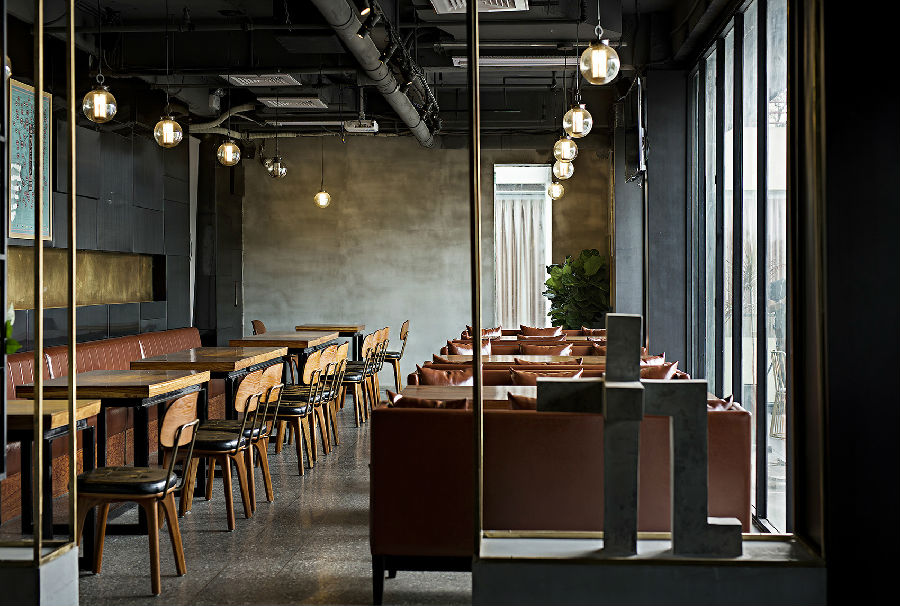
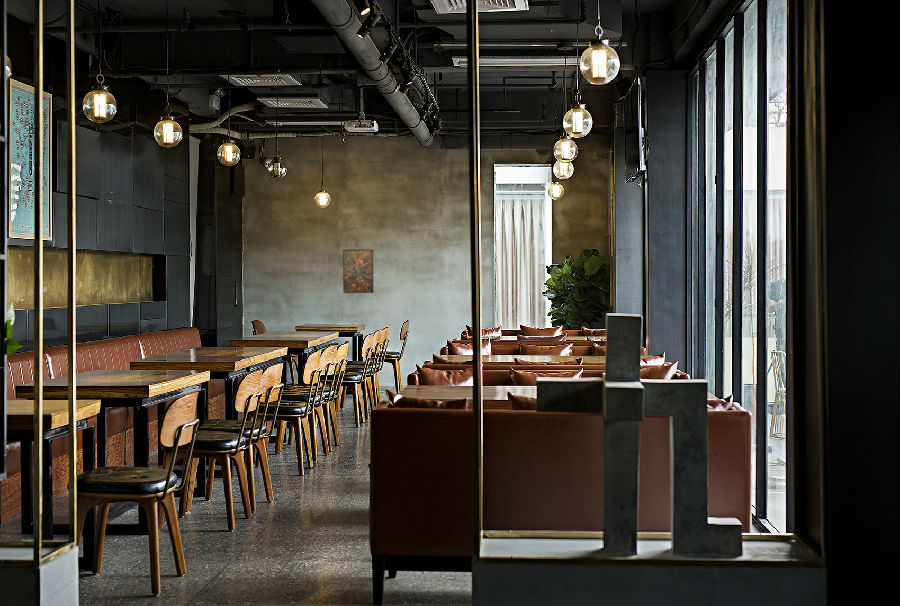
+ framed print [342,248,374,294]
